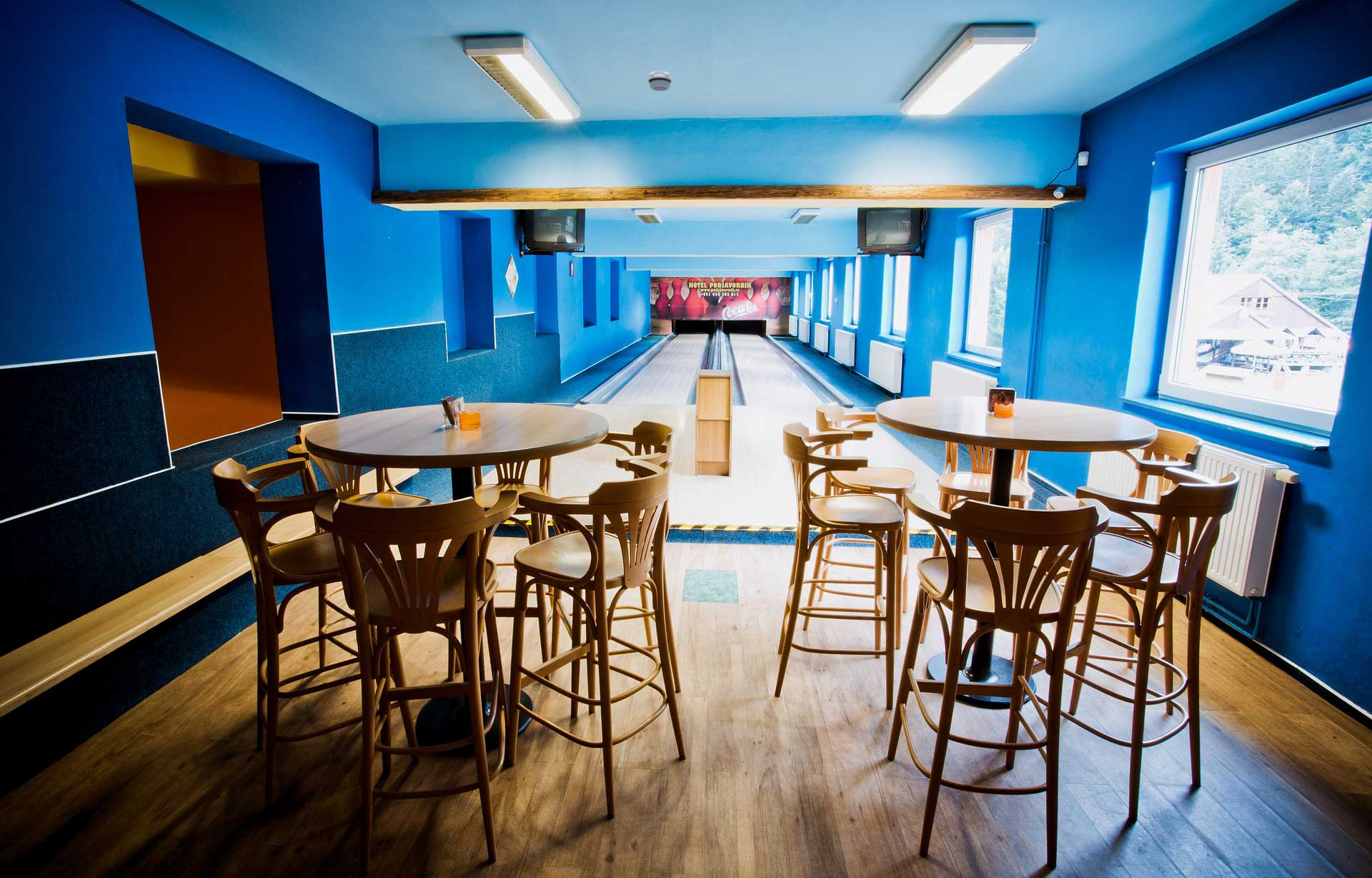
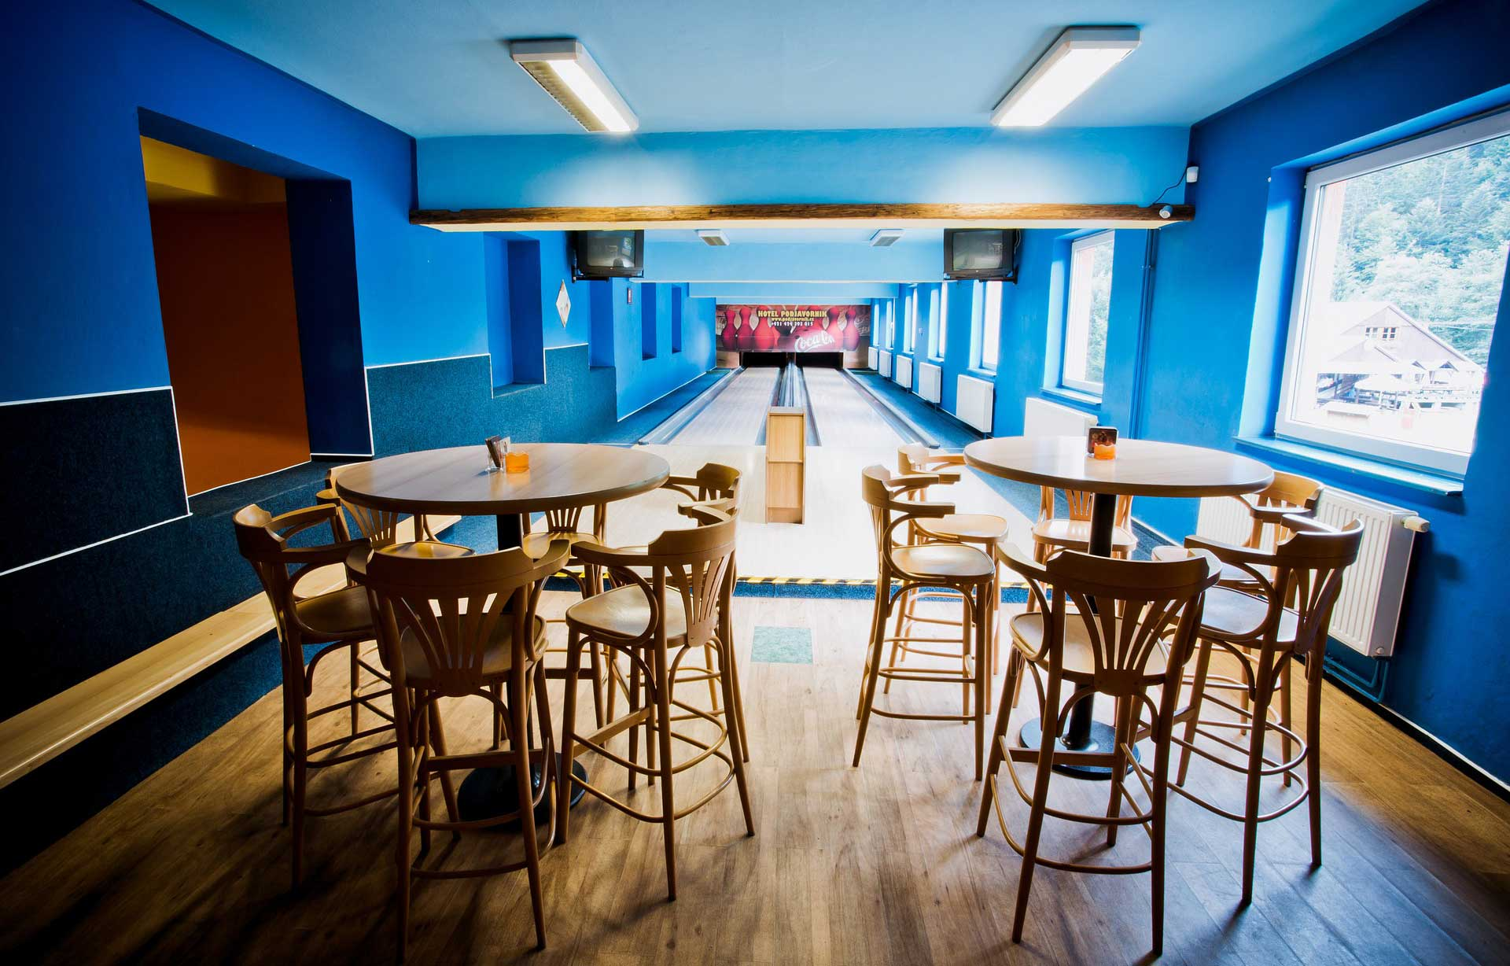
- smoke detector [647,71,672,92]
